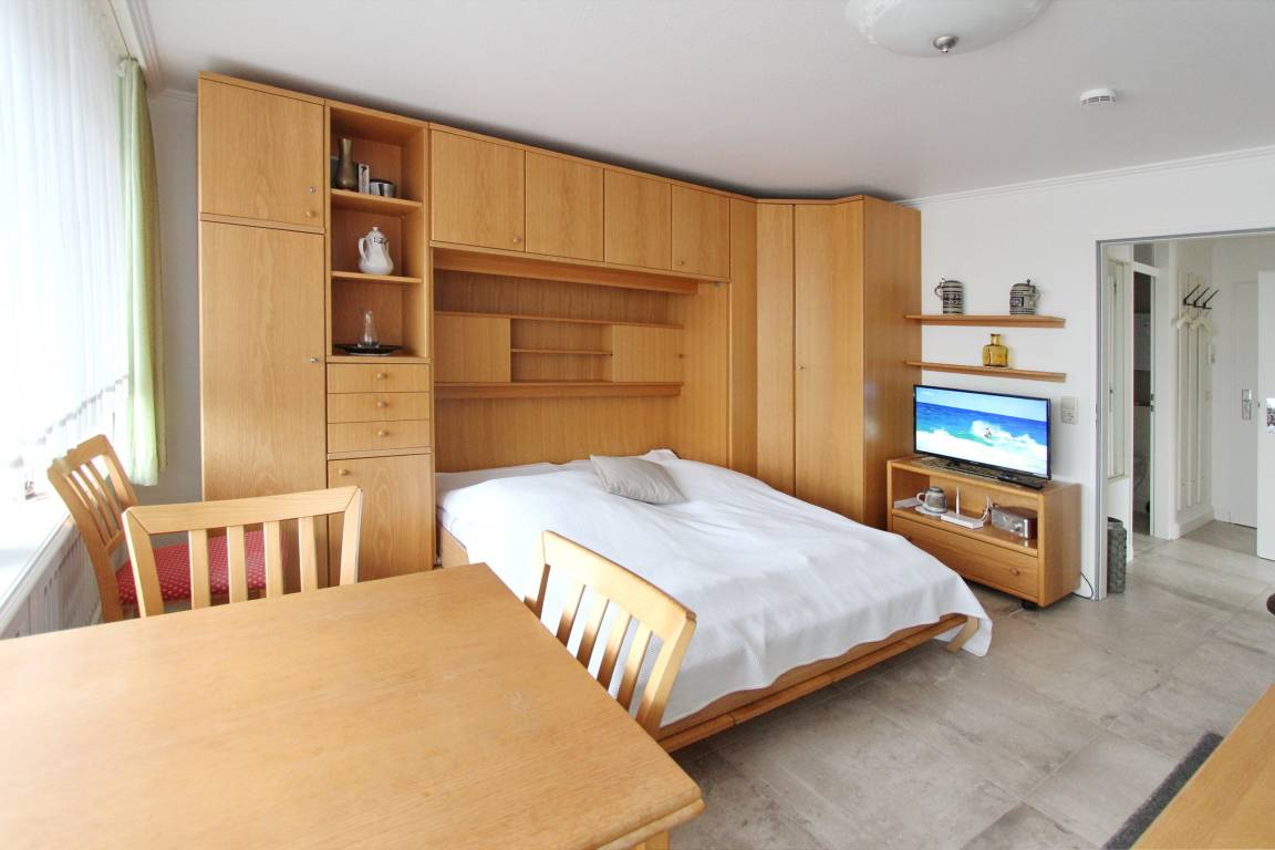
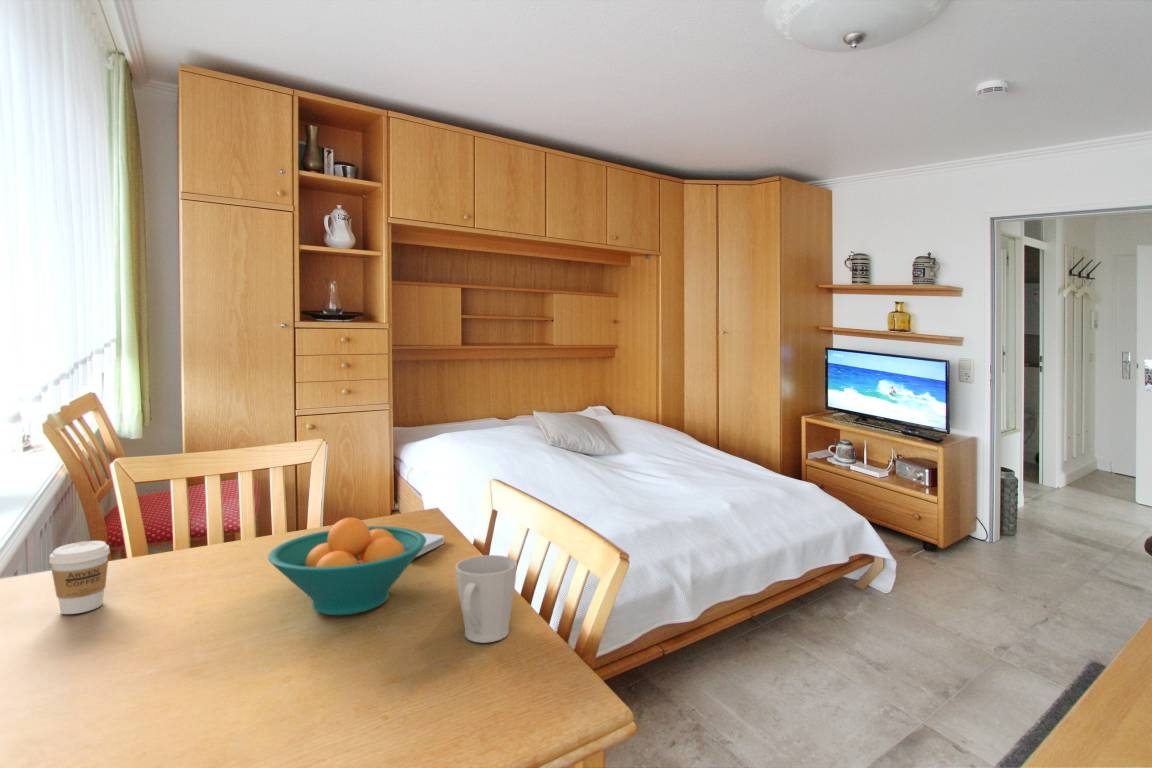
+ fruit bowl [267,517,426,616]
+ notepad [415,532,445,558]
+ coffee cup [48,540,111,615]
+ mug [454,554,518,644]
